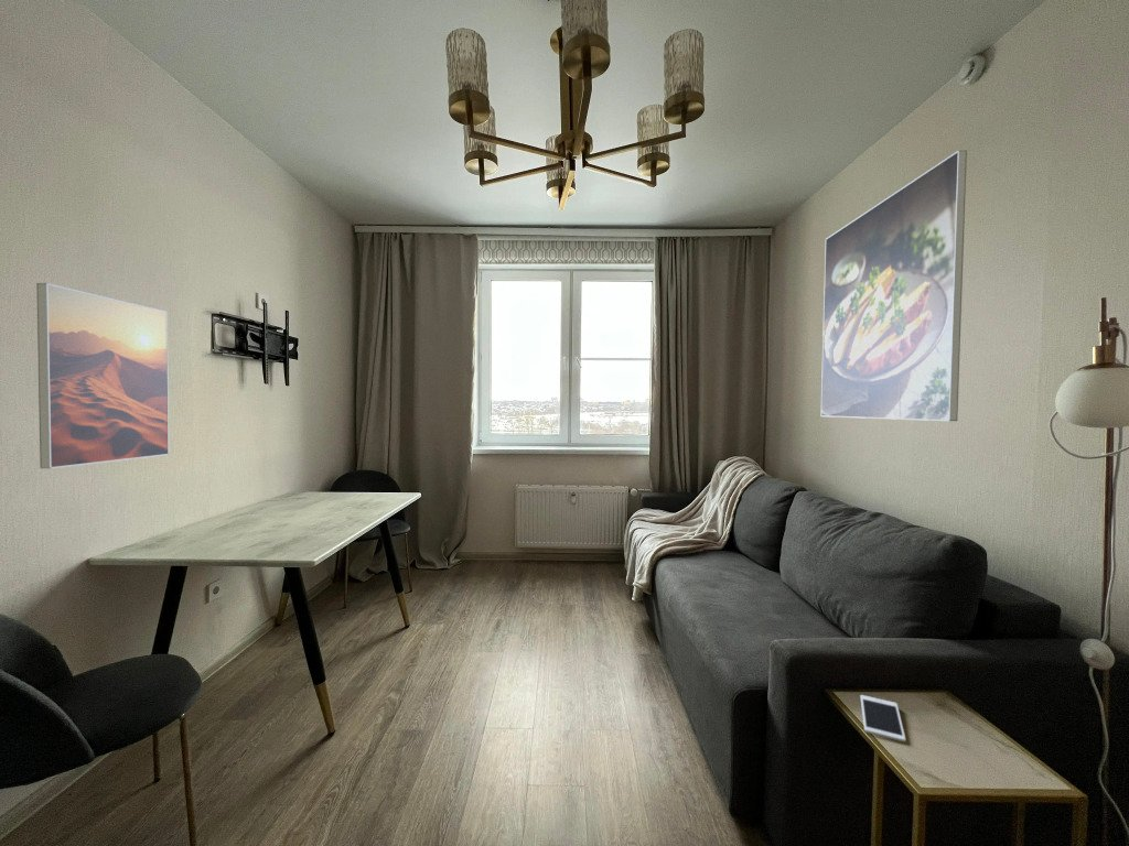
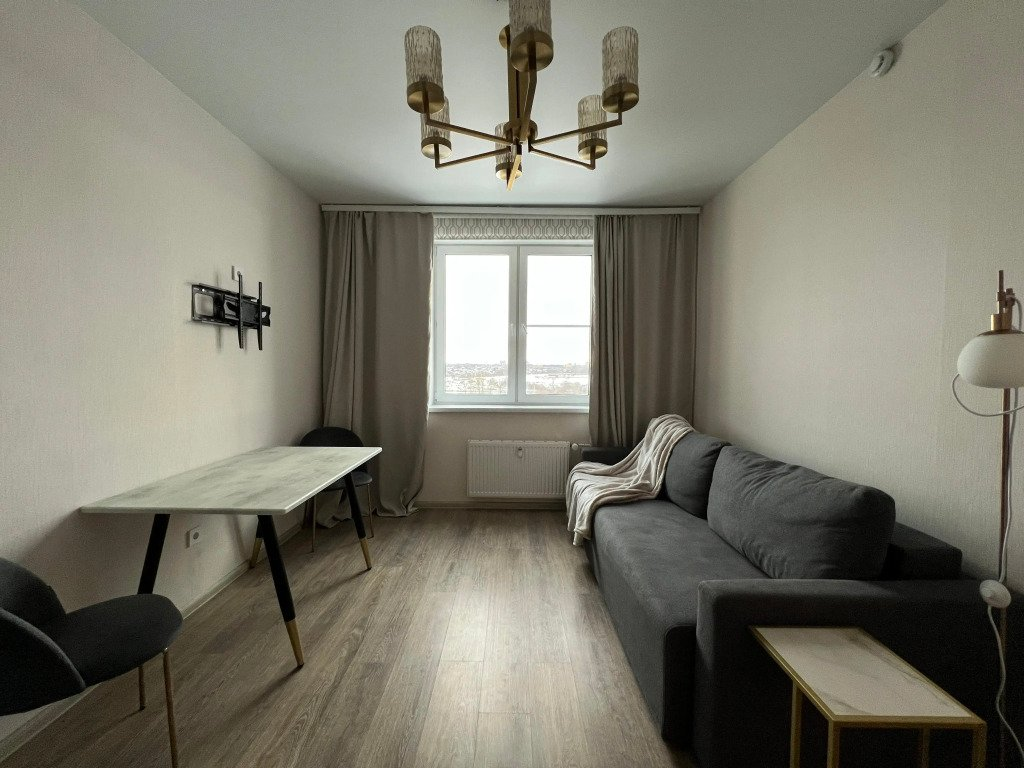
- cell phone [859,694,907,744]
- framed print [820,150,968,422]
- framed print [35,282,170,469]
